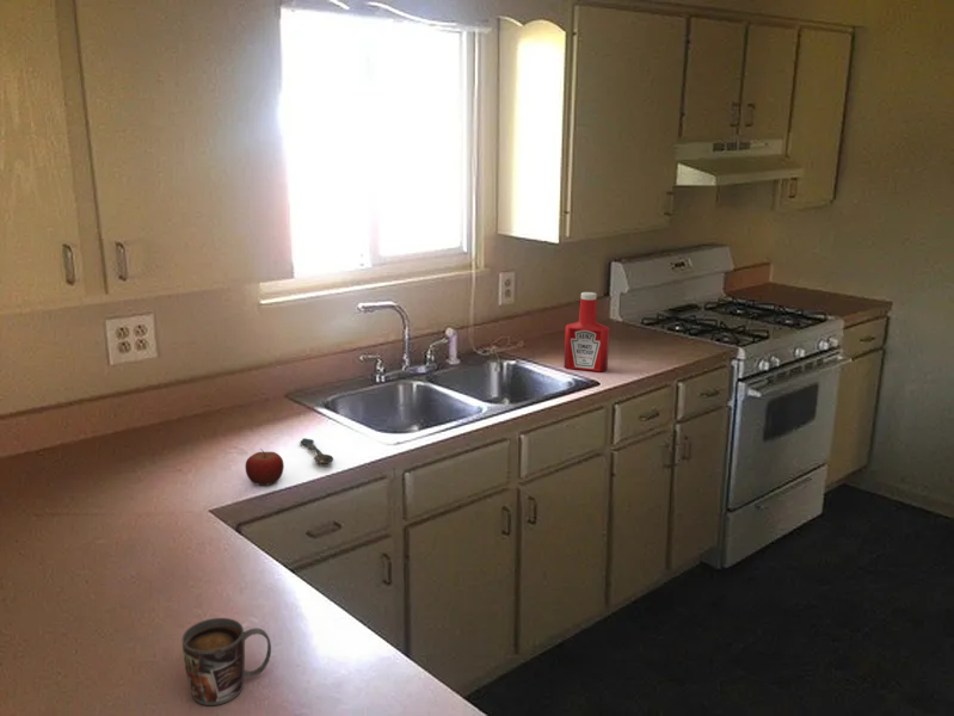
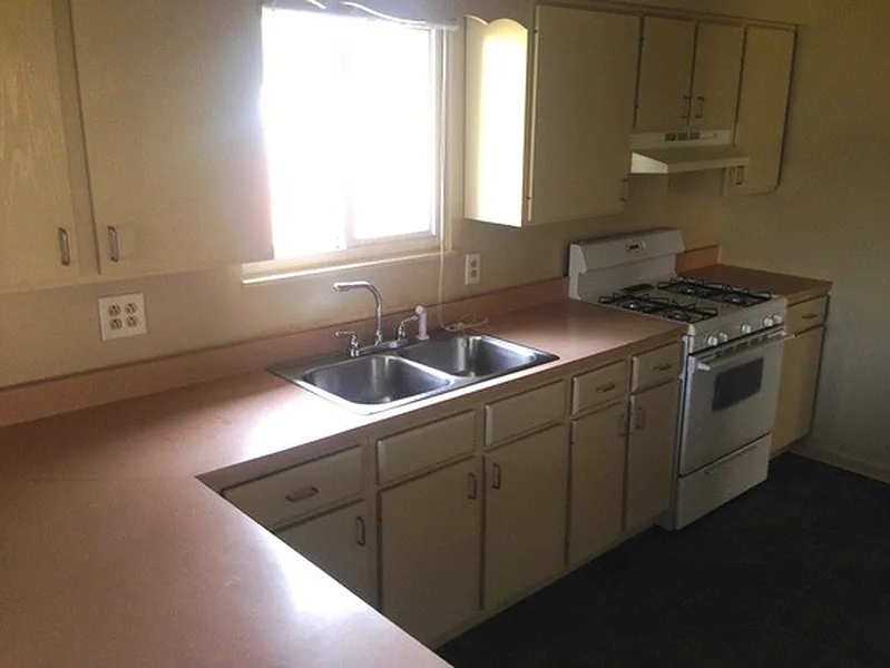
- spoon [298,437,334,465]
- soap bottle [564,291,610,372]
- mug [181,617,272,706]
- fruit [245,448,285,487]
